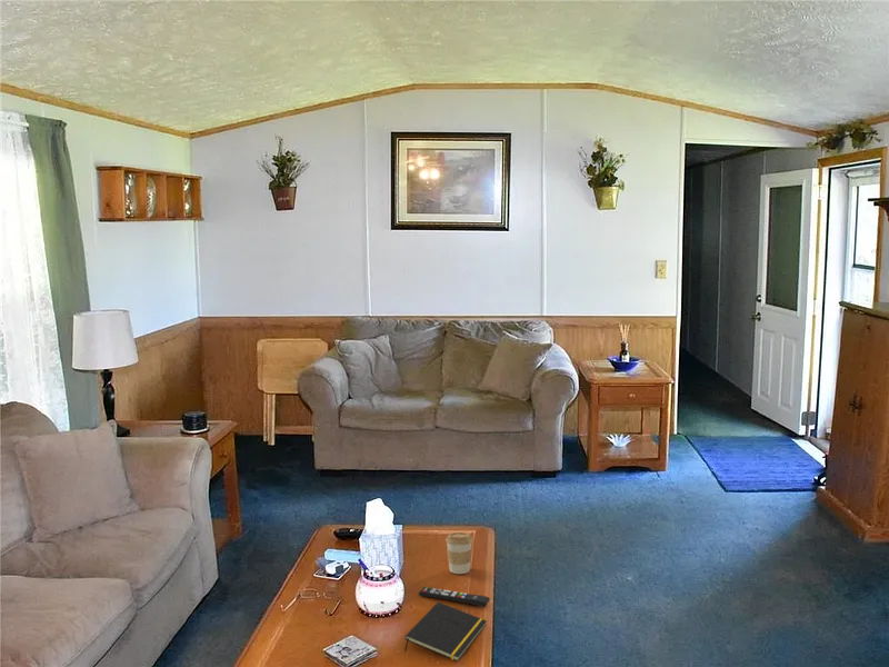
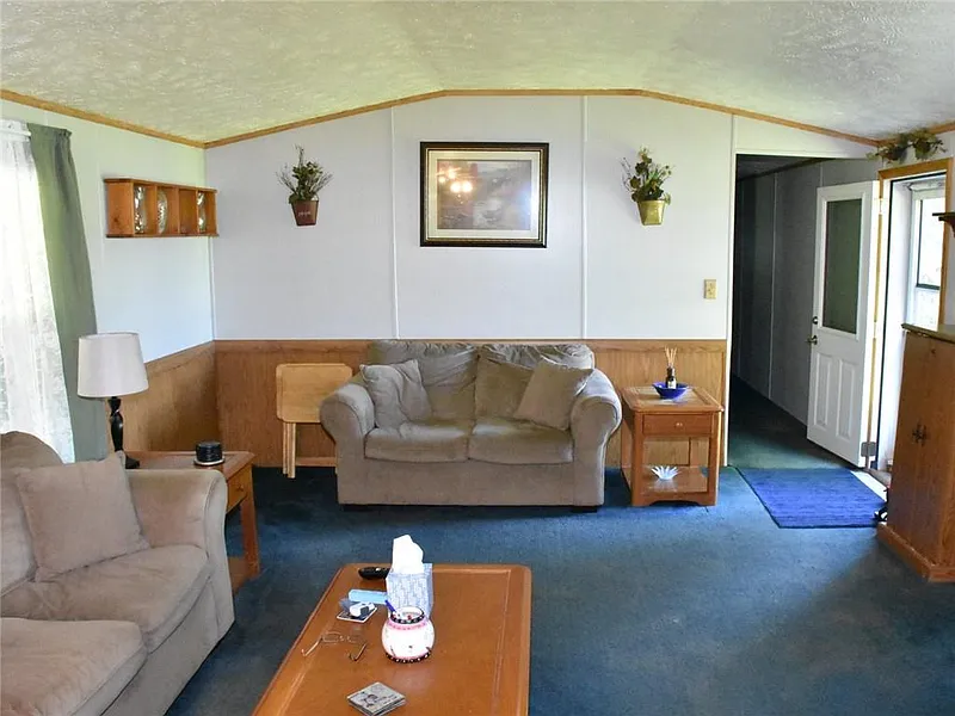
- coffee cup [444,531,473,575]
- remote control [418,586,491,608]
- notepad [403,601,488,663]
